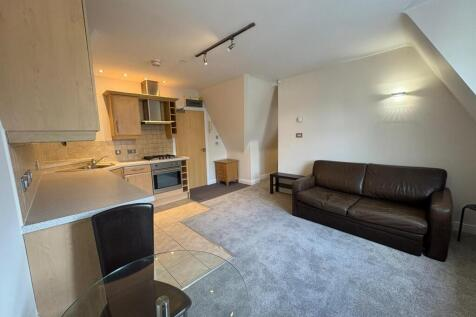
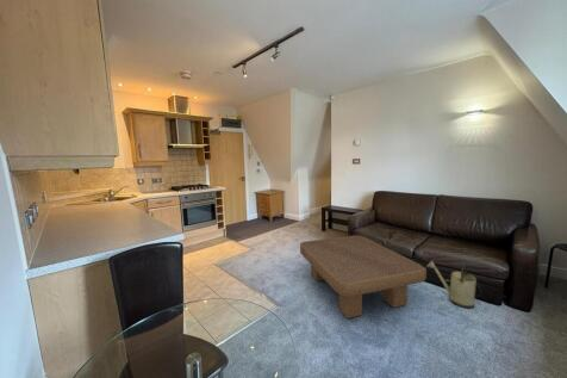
+ watering can [425,260,482,309]
+ coffee table [299,235,428,320]
